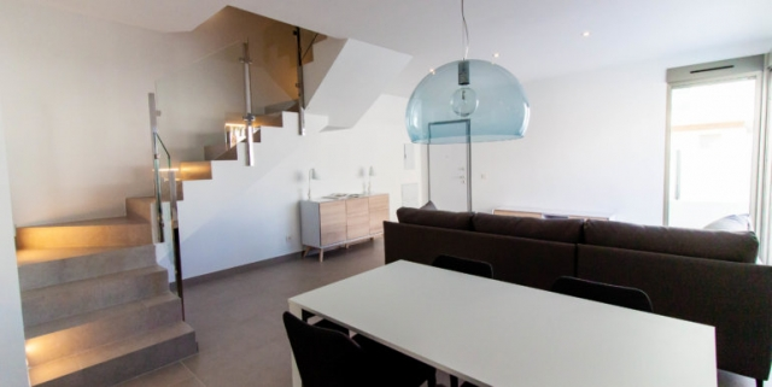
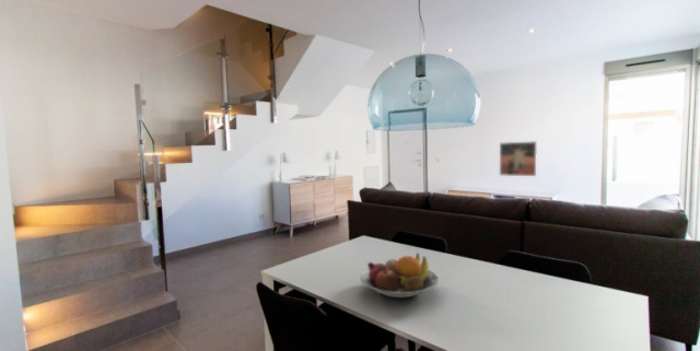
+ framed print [499,140,538,177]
+ fruit bowl [359,251,440,299]
